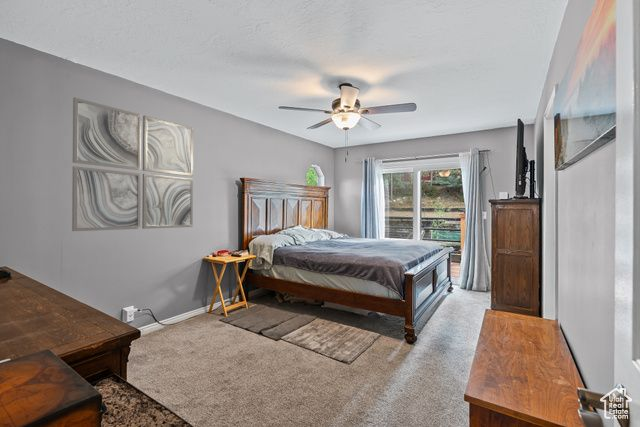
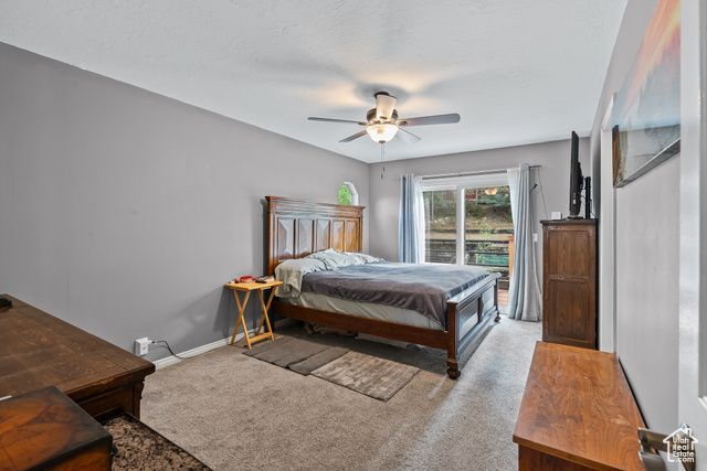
- wall art [71,97,194,232]
